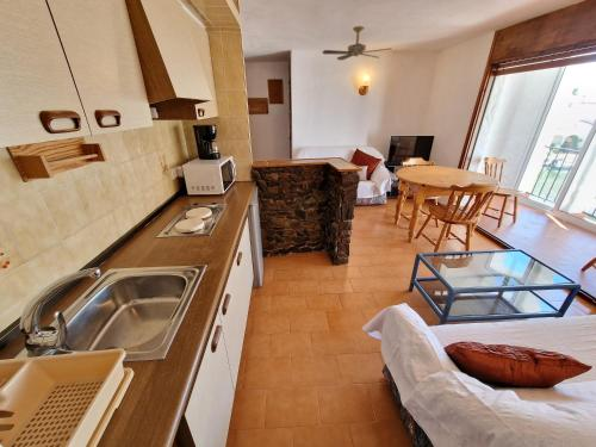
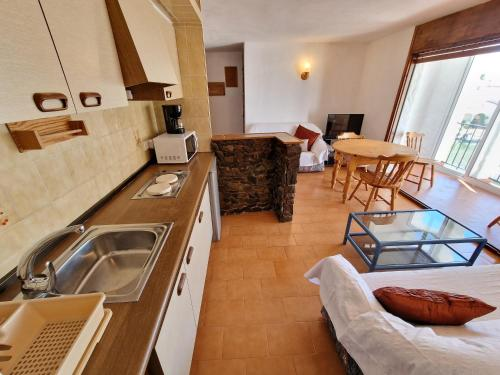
- ceiling fan [321,25,393,62]
